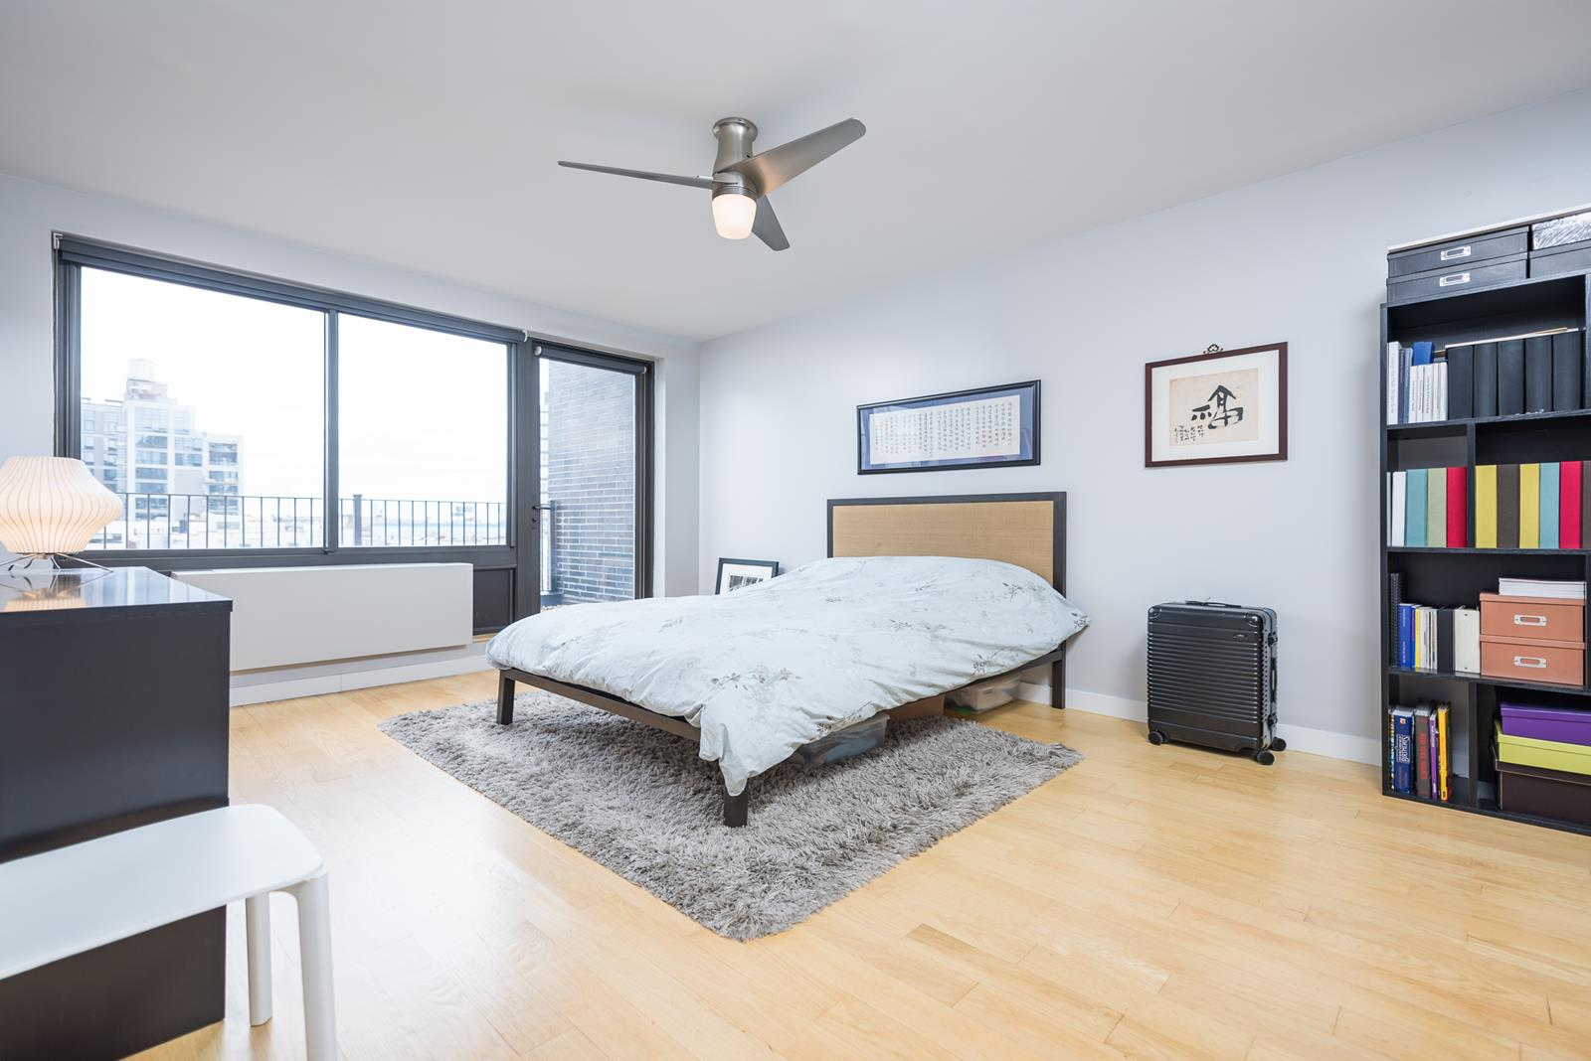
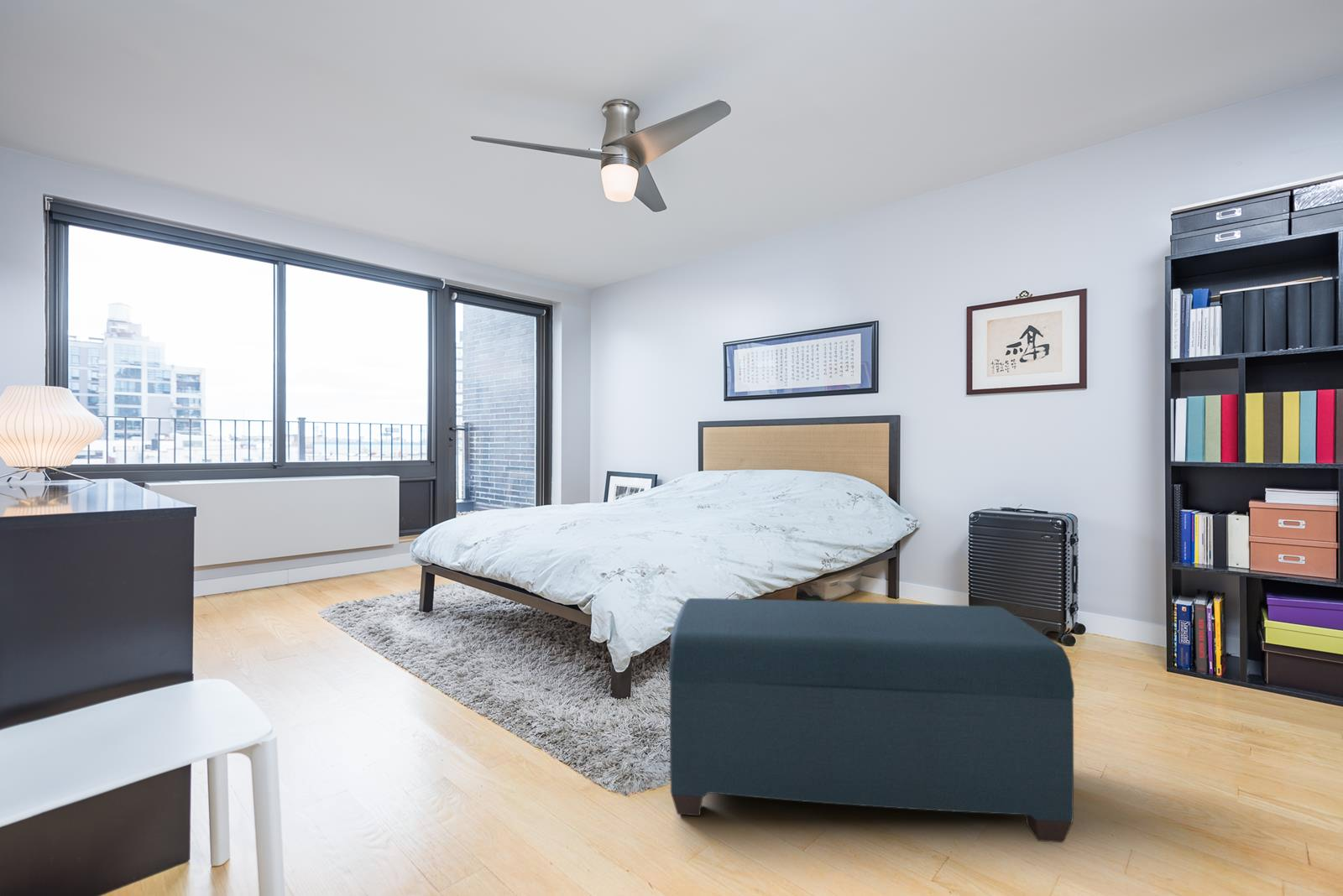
+ bench [668,597,1075,843]
